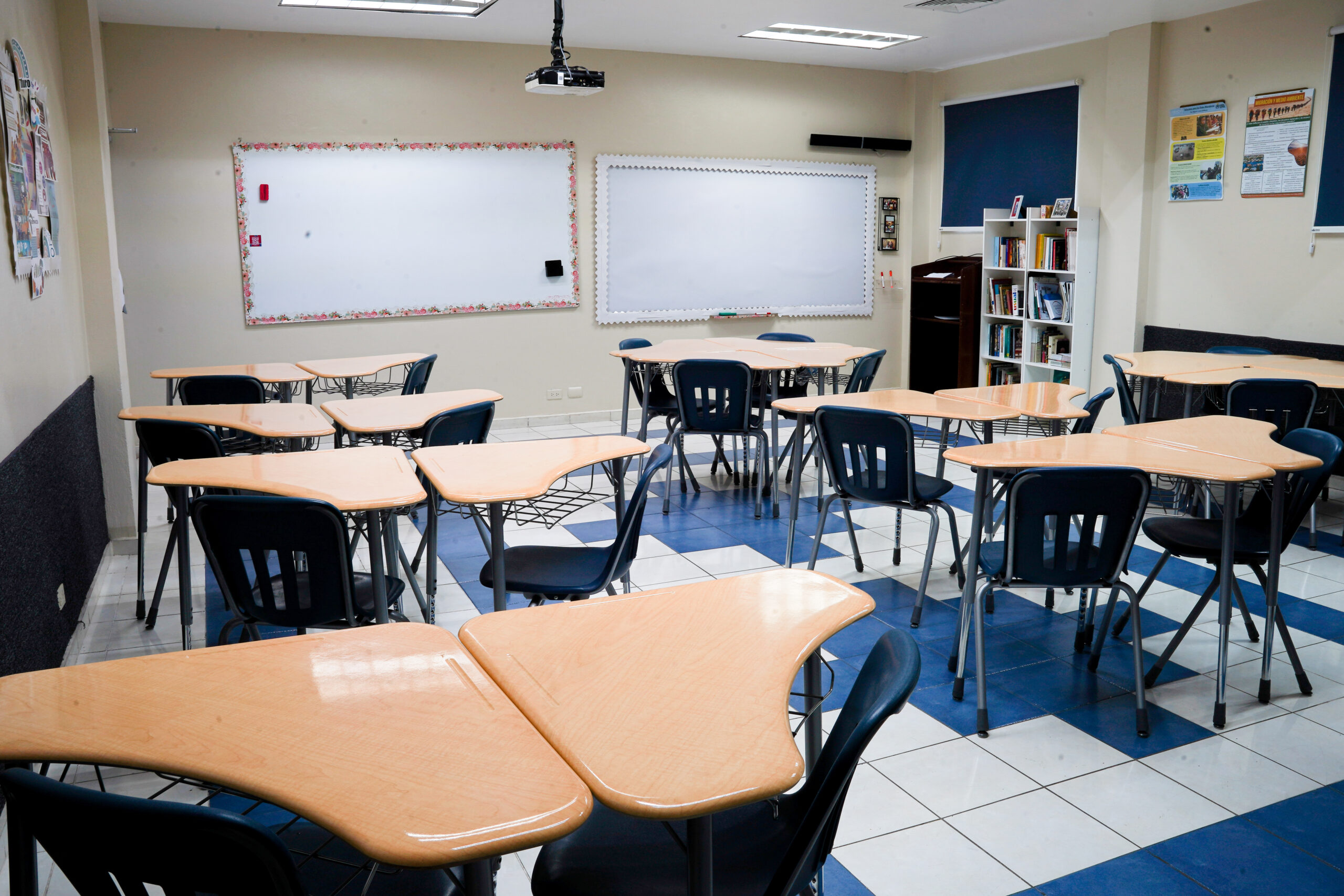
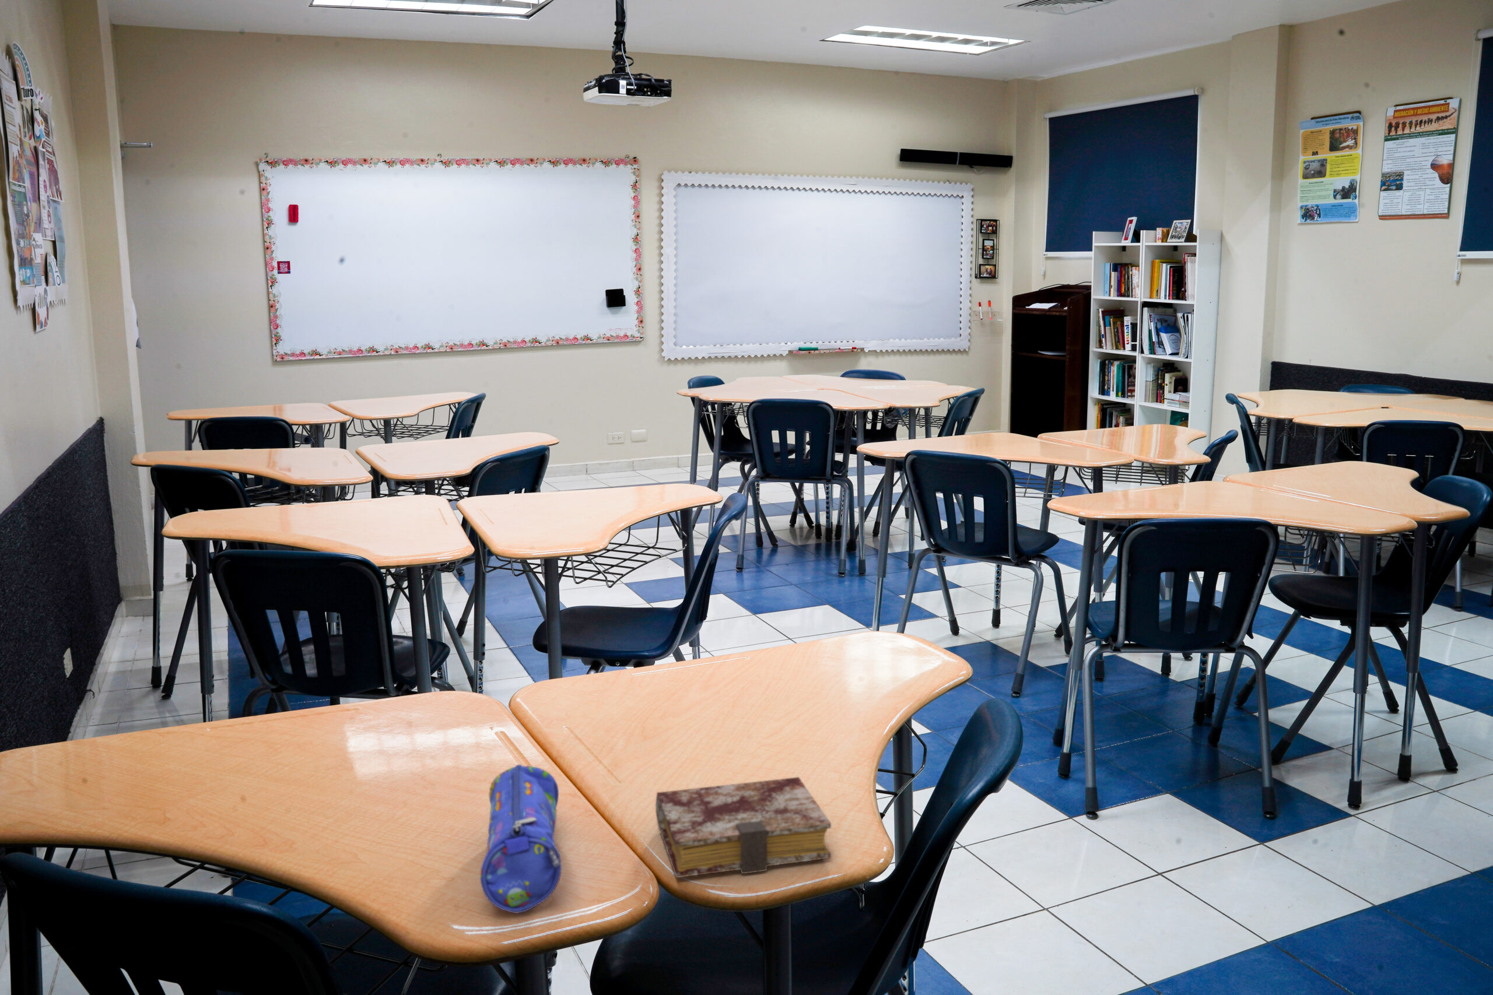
+ book [655,776,832,878]
+ pencil case [480,764,562,914]
